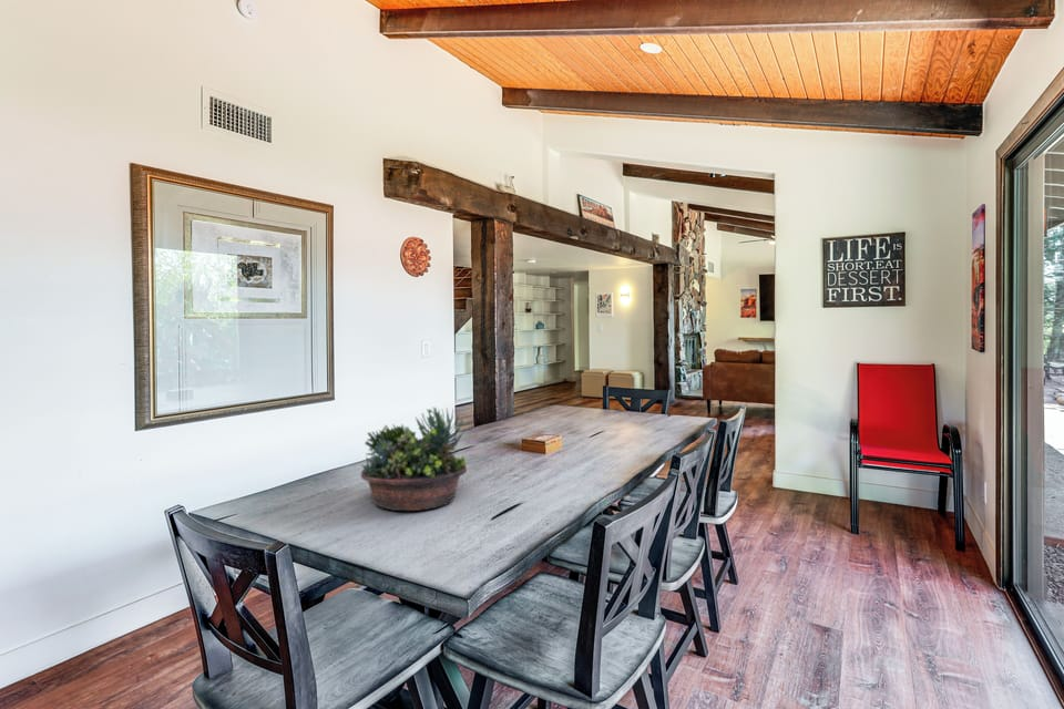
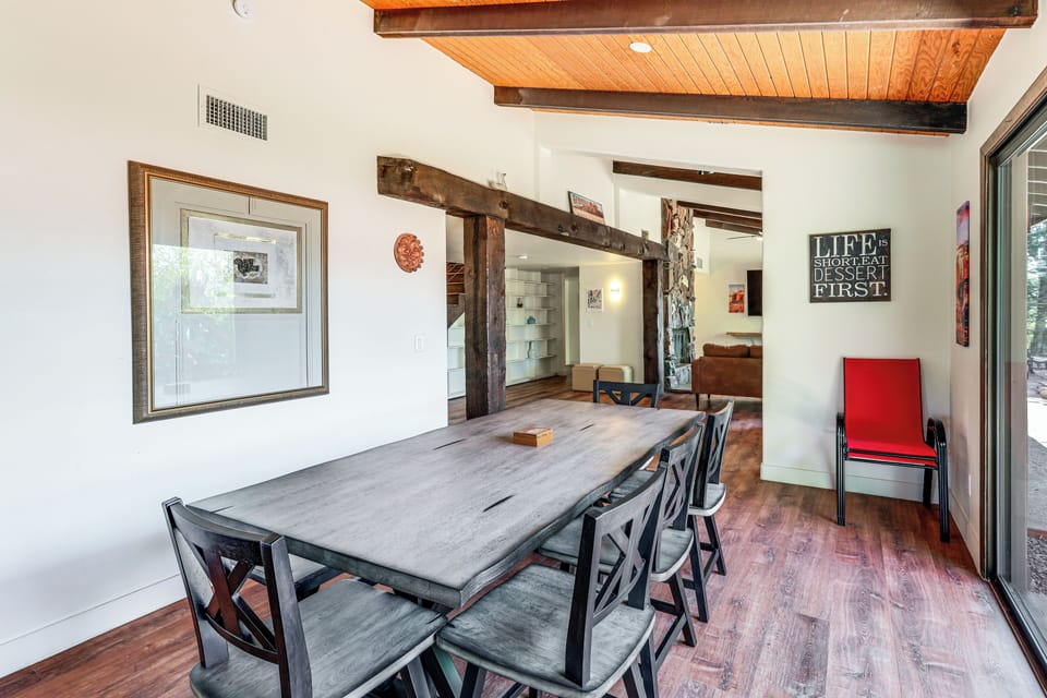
- succulent planter [359,407,468,512]
